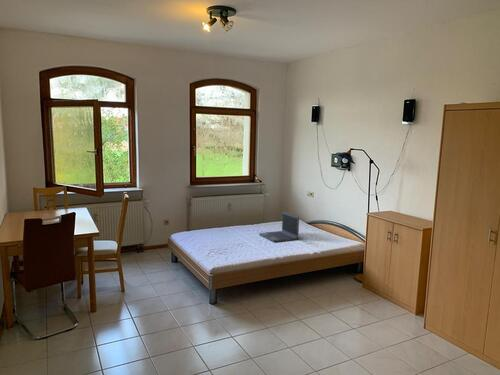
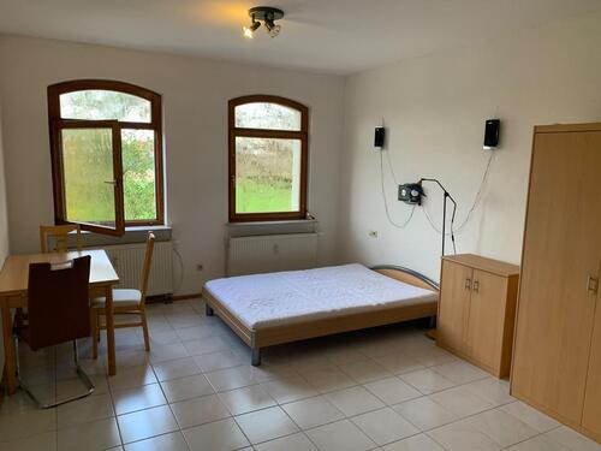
- laptop [258,211,300,243]
